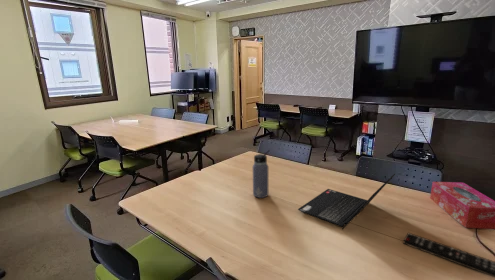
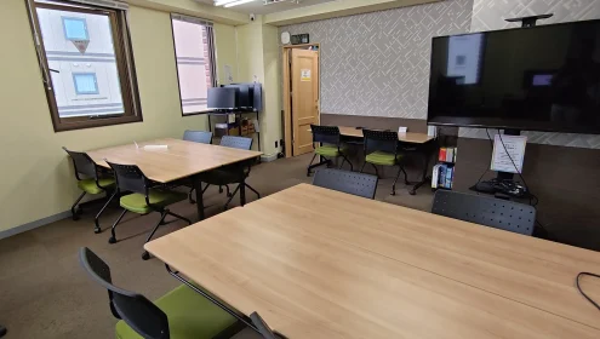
- tissue box [429,181,495,230]
- remote control [402,232,495,278]
- water bottle [252,149,271,199]
- laptop computer [297,173,396,230]
